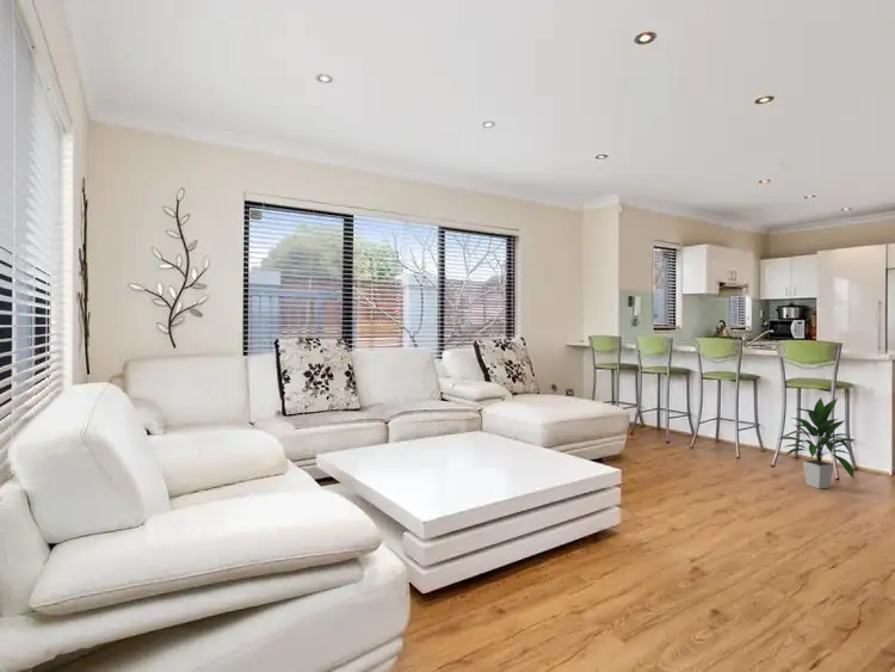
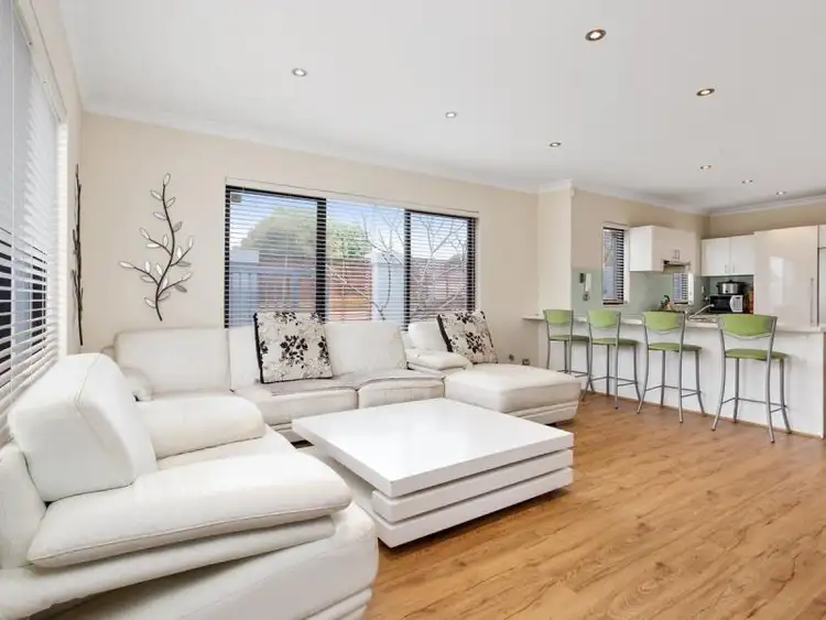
- indoor plant [778,396,857,489]
